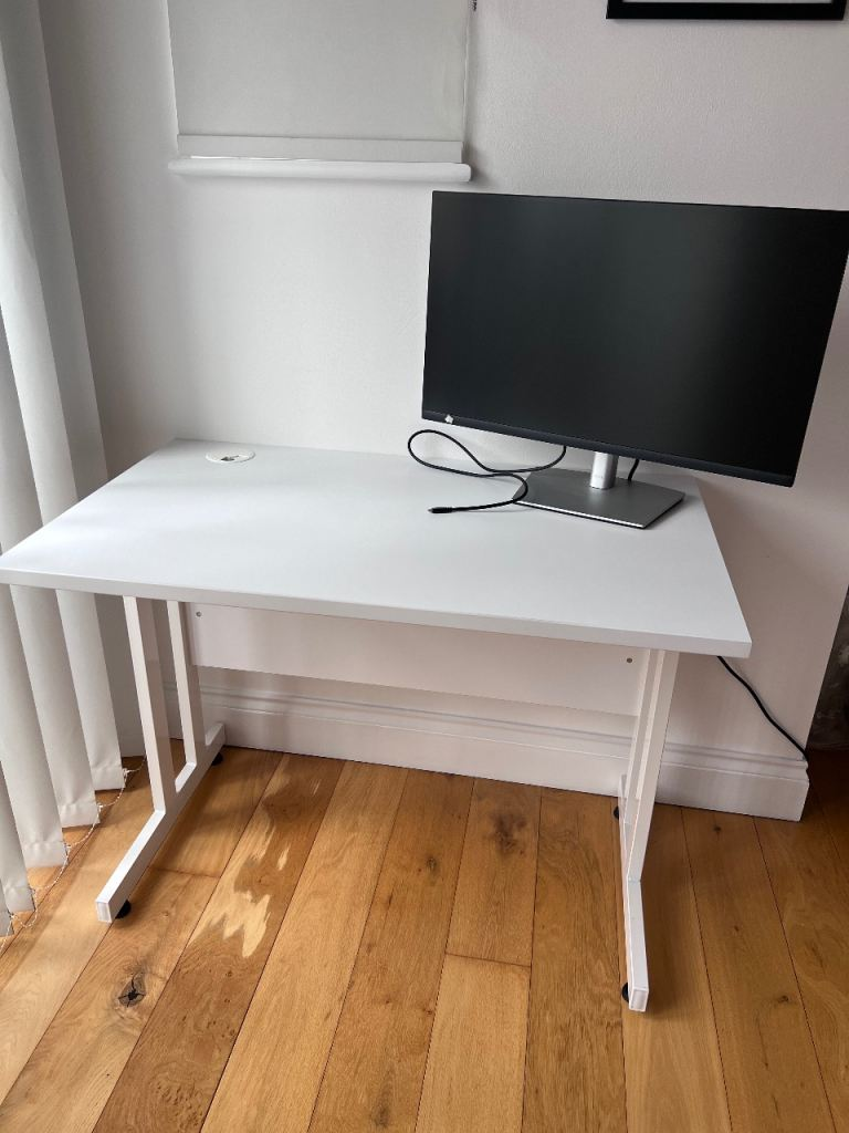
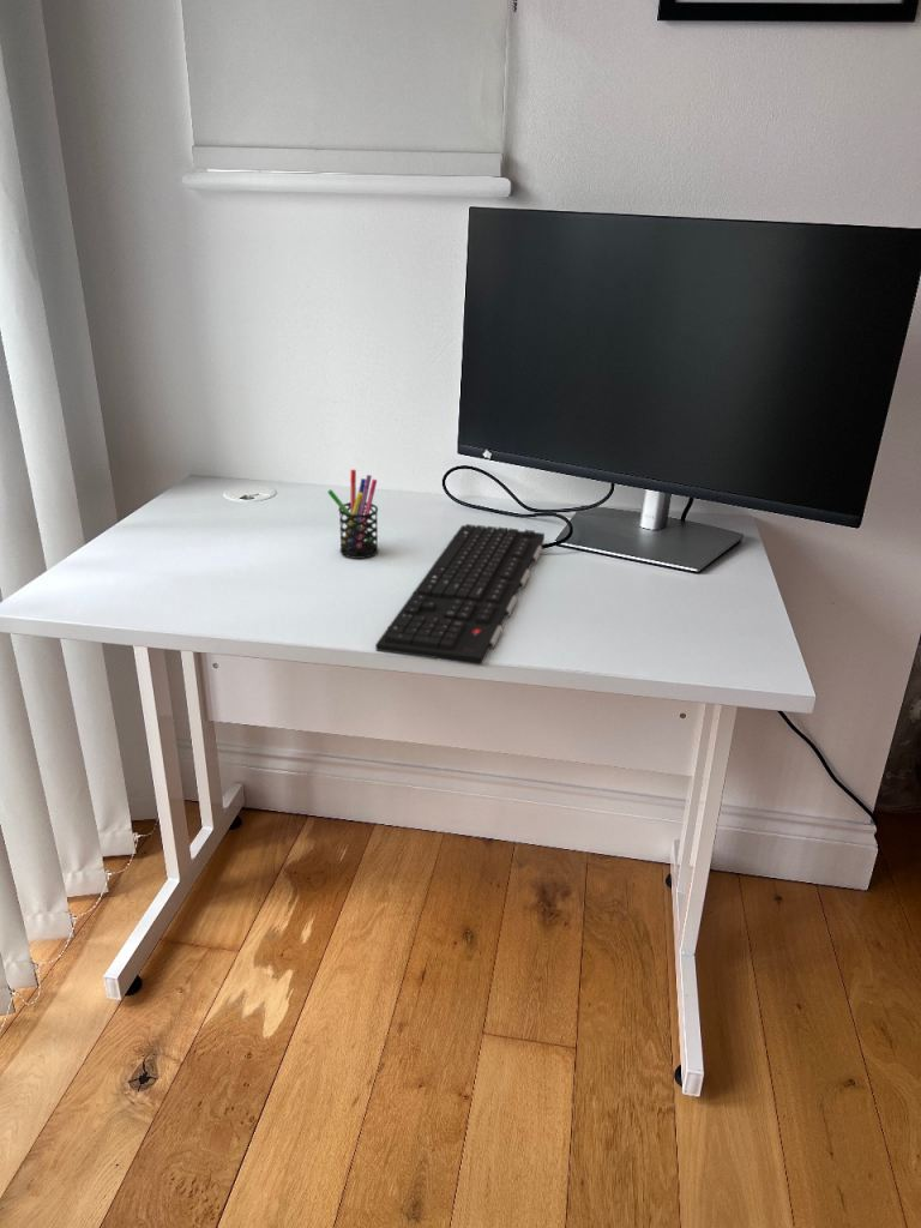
+ keyboard [374,523,546,667]
+ pen holder [326,469,380,560]
